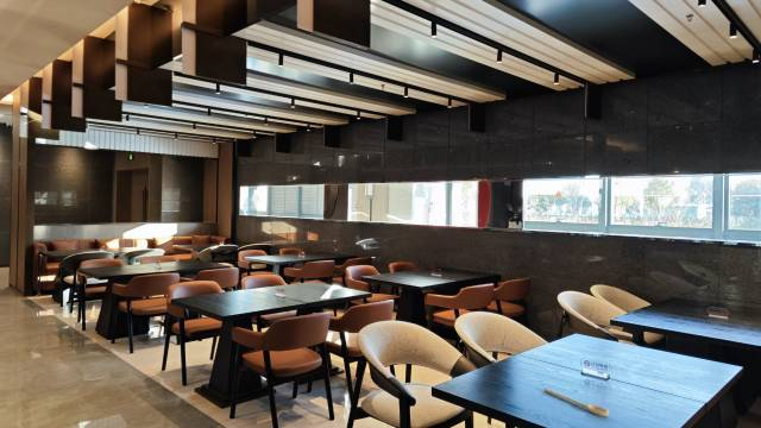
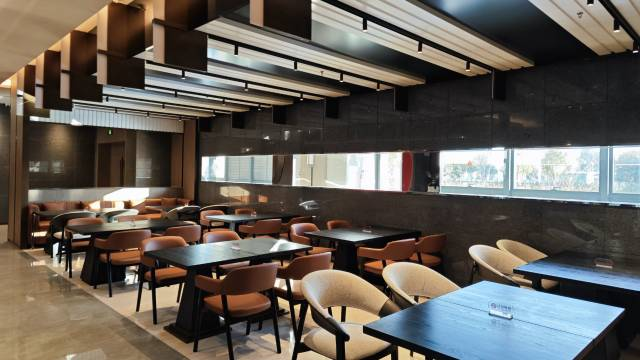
- spoon [542,386,610,417]
